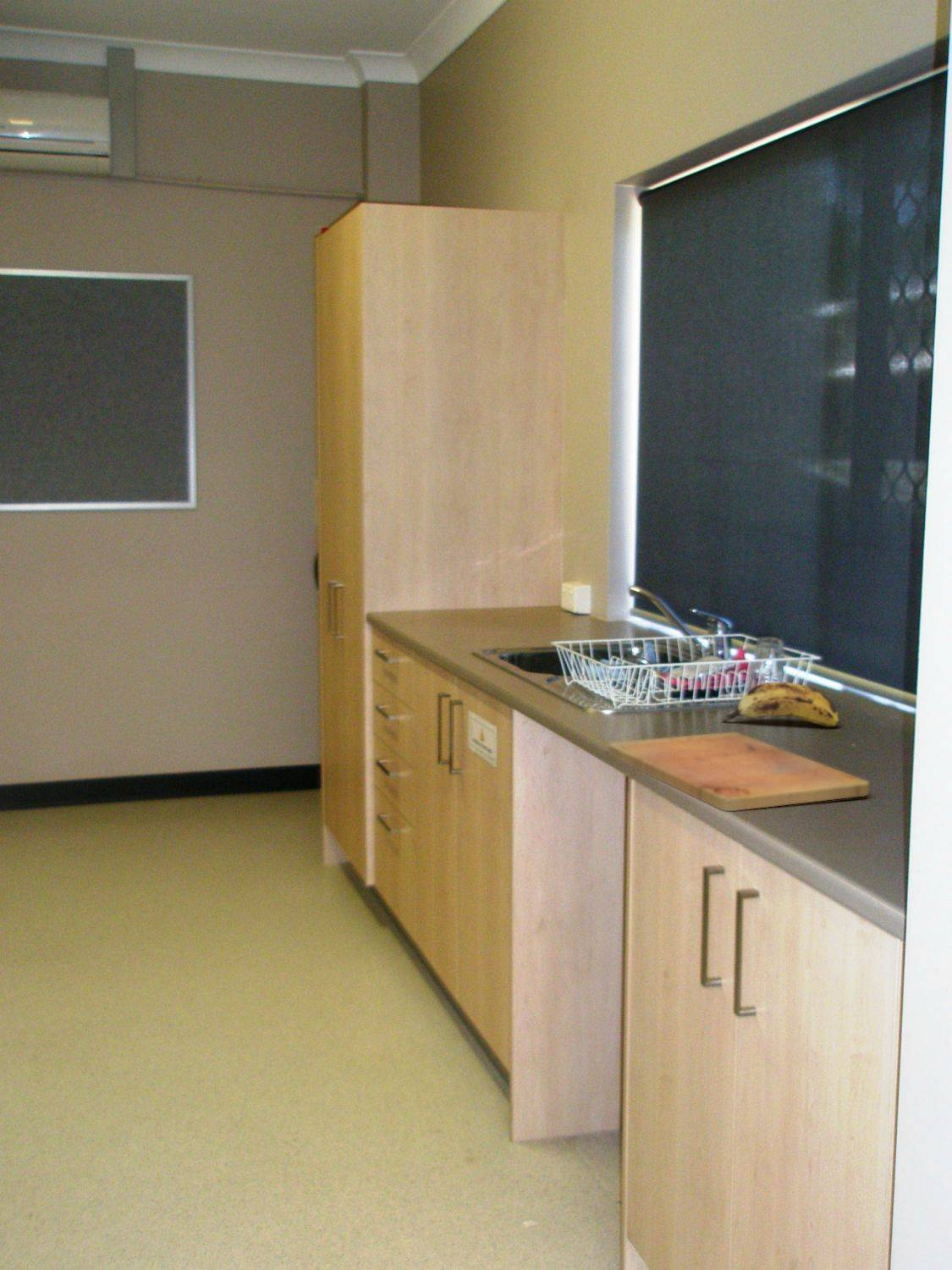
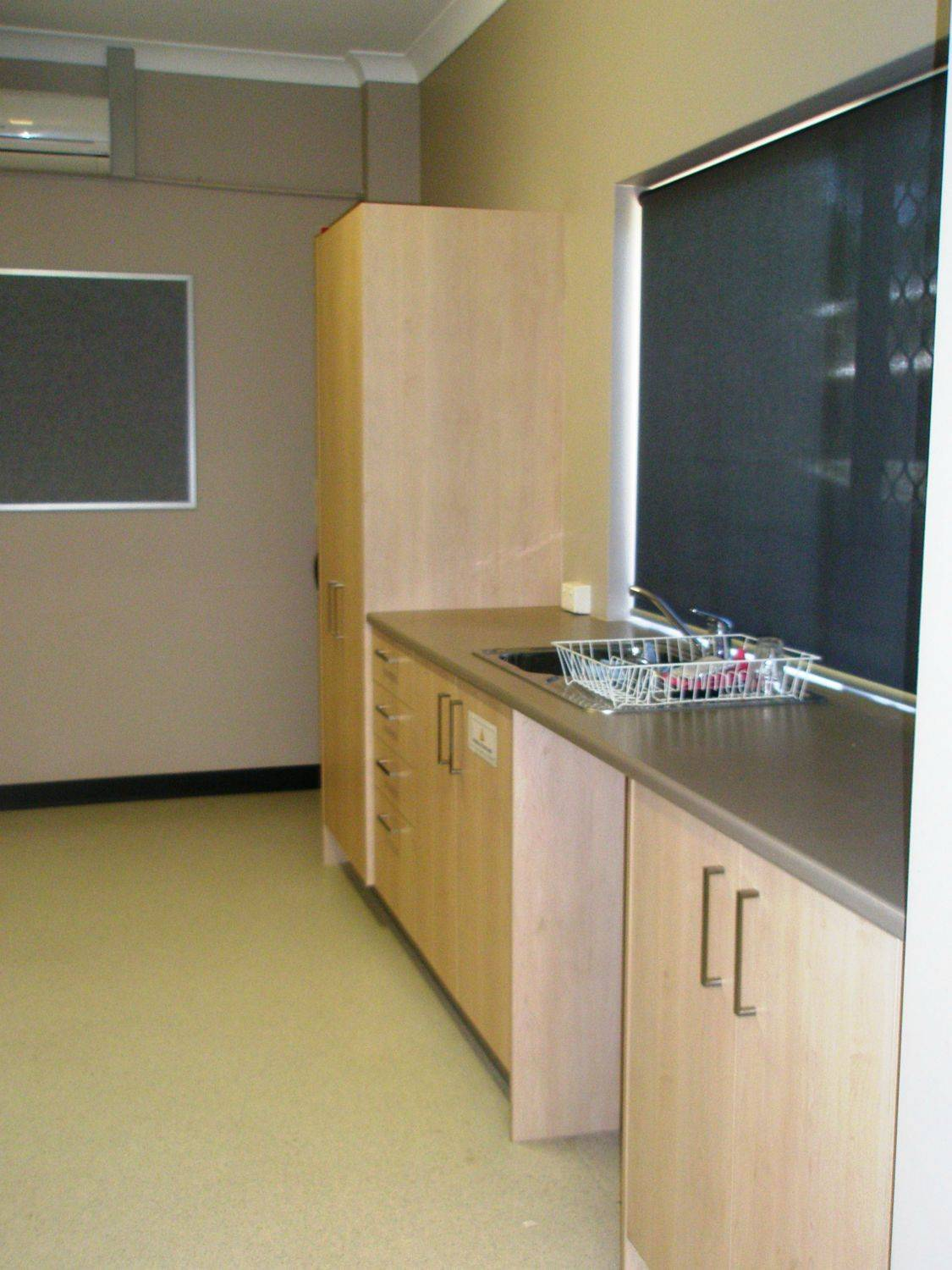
- cutting board [608,732,870,812]
- banana [721,681,841,727]
